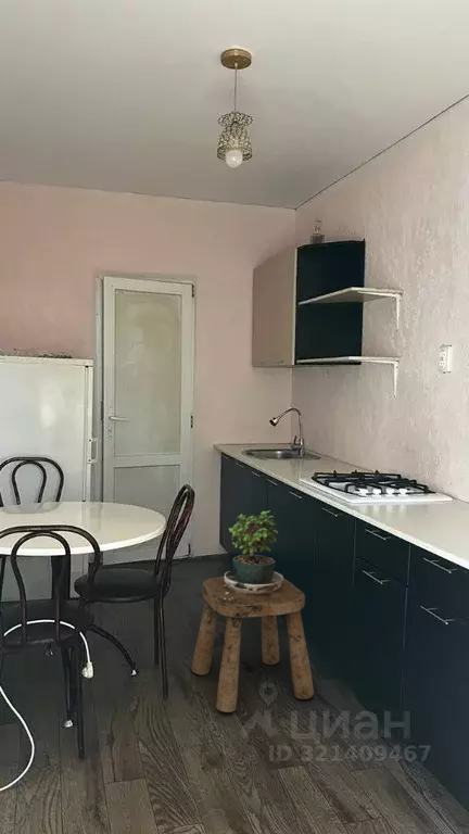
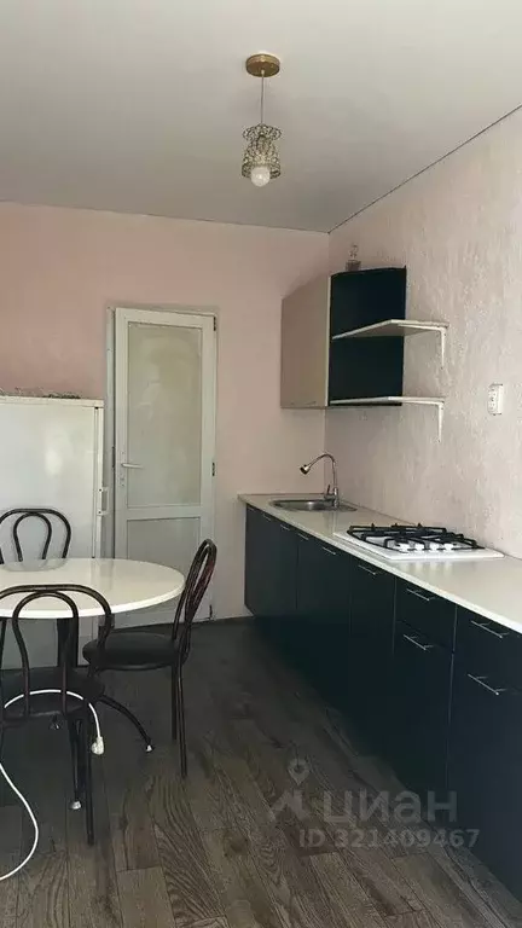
- potted plant [224,509,284,601]
- stool [190,574,315,713]
